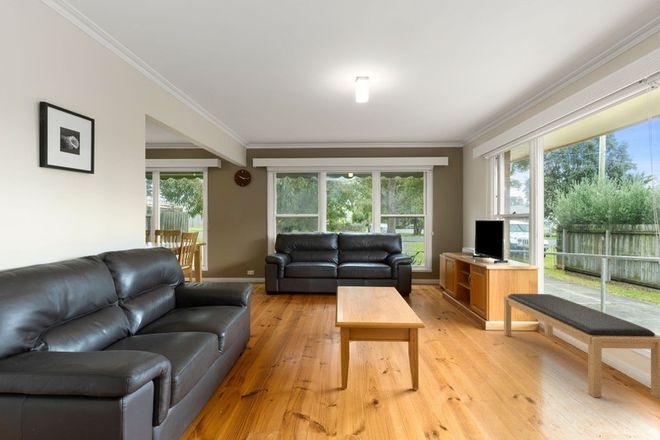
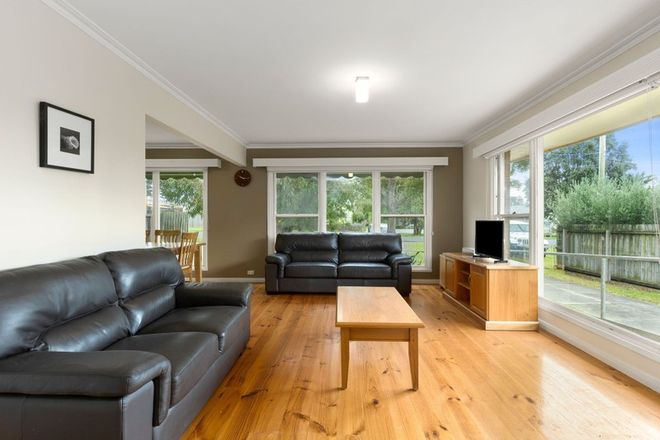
- bench [503,293,660,400]
